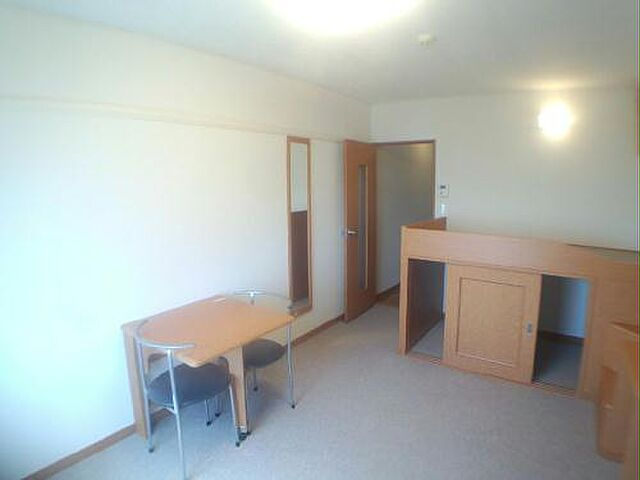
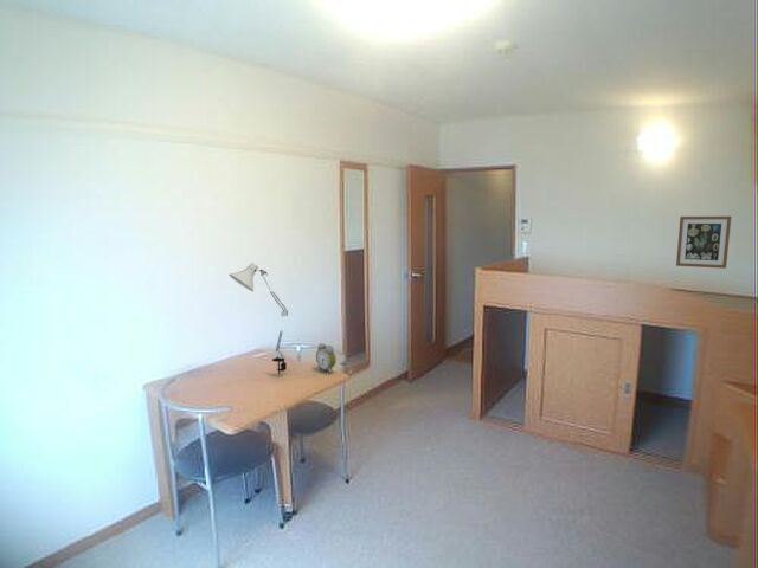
+ alarm clock [315,342,338,374]
+ desk lamp [227,262,289,376]
+ wall art [675,215,732,270]
